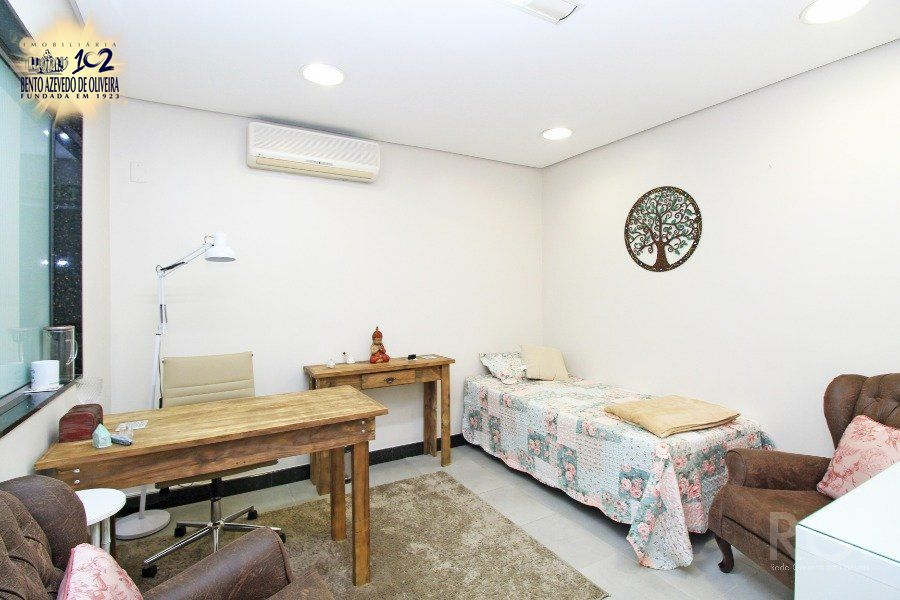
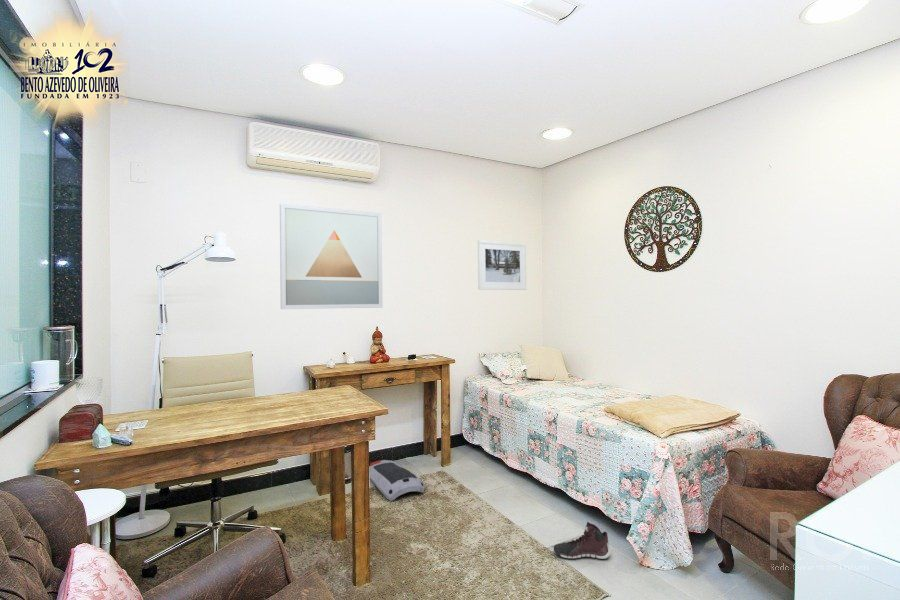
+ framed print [477,239,527,291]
+ air purifier [369,459,426,502]
+ wall art [279,203,384,310]
+ sneaker [553,521,611,560]
